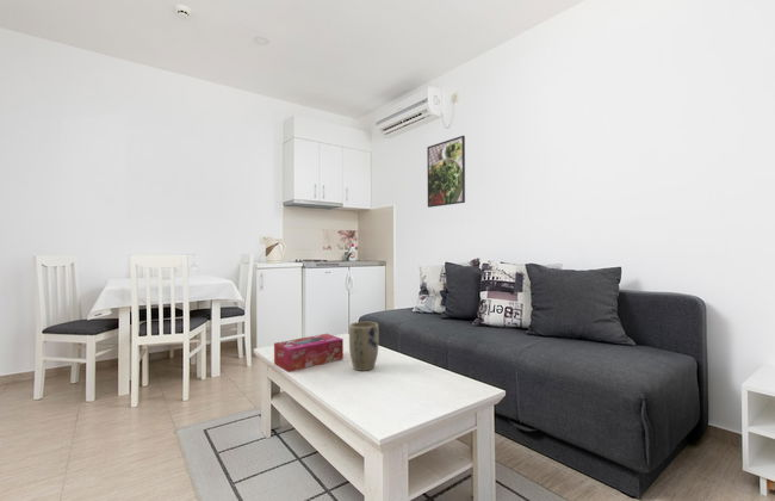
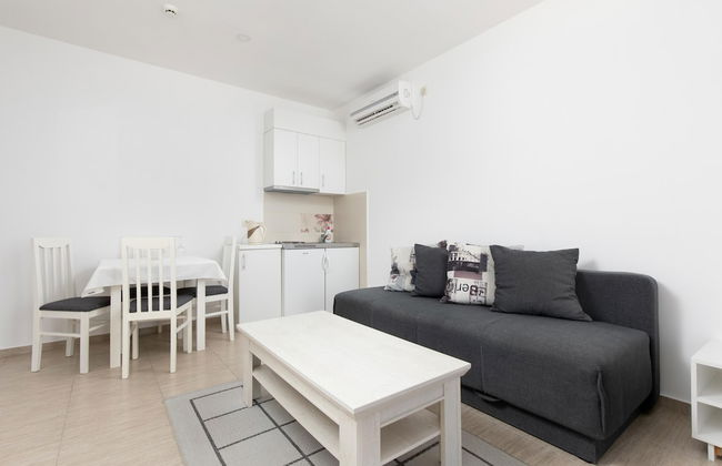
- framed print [426,135,466,209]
- plant pot [348,321,380,372]
- tissue box [273,333,345,373]
